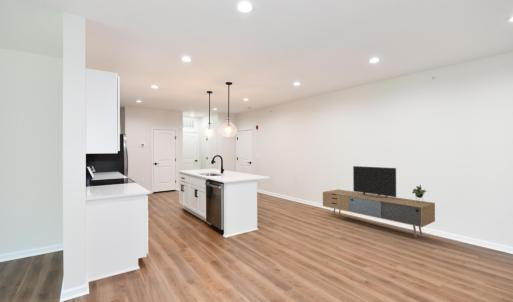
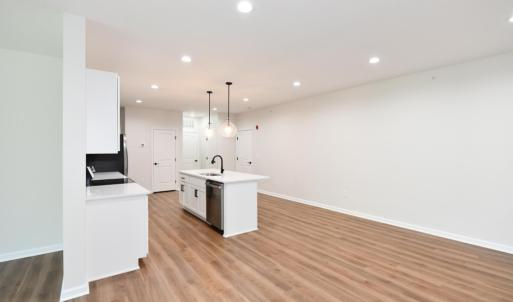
- media console [322,165,436,238]
